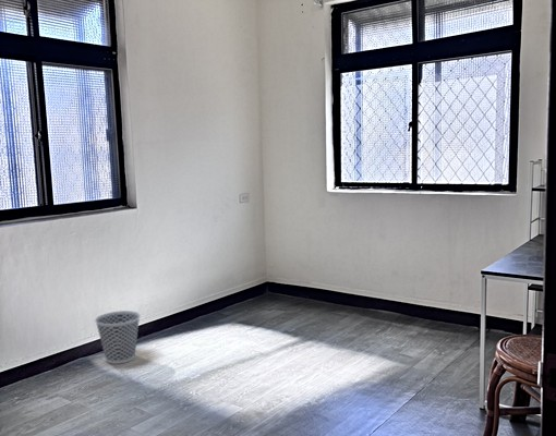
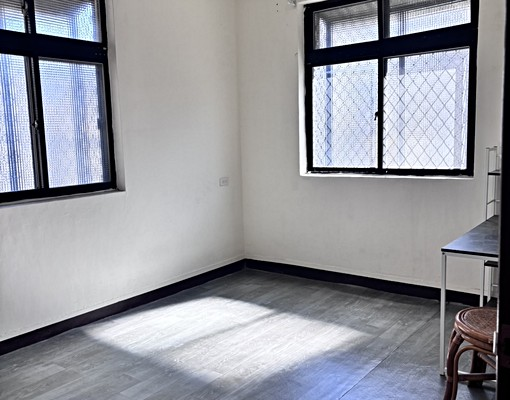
- wastebasket [94,310,142,365]
